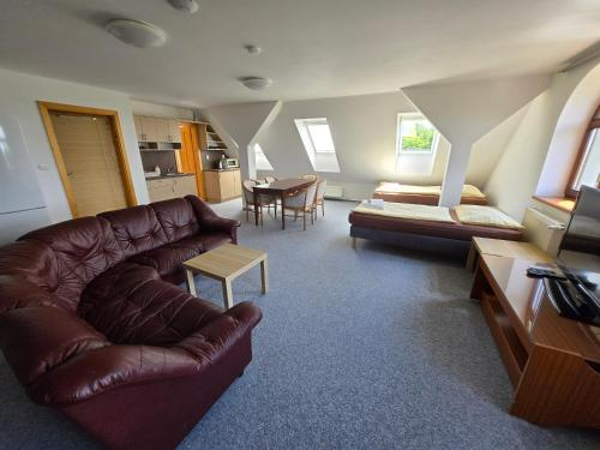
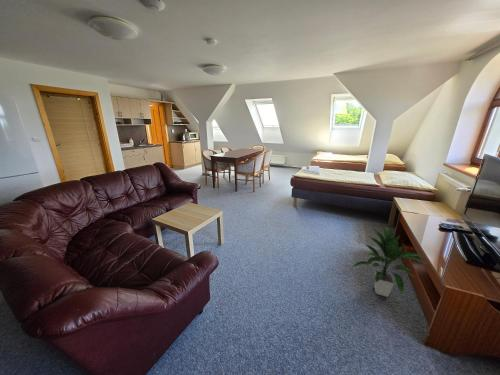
+ indoor plant [351,226,428,298]
